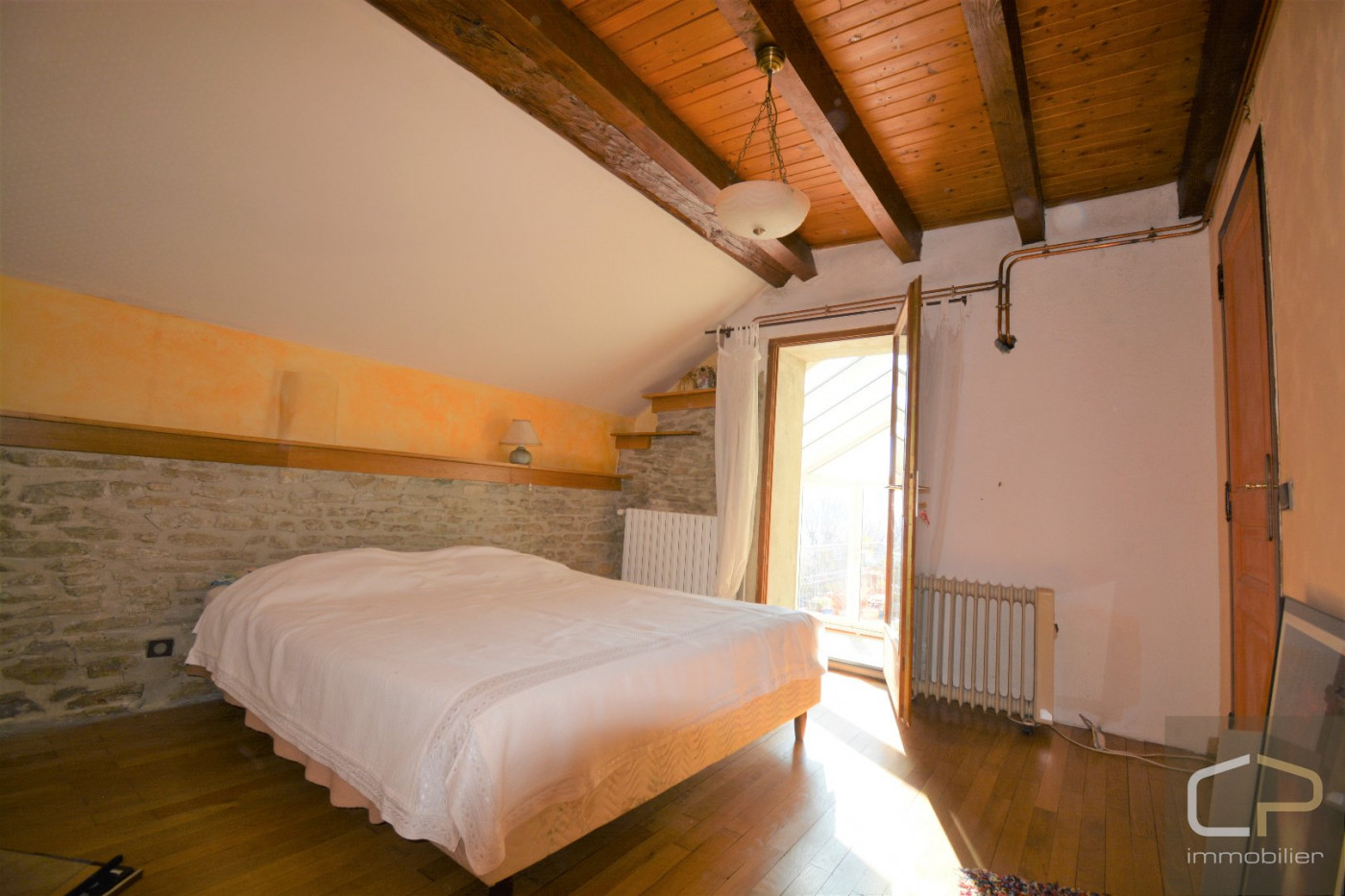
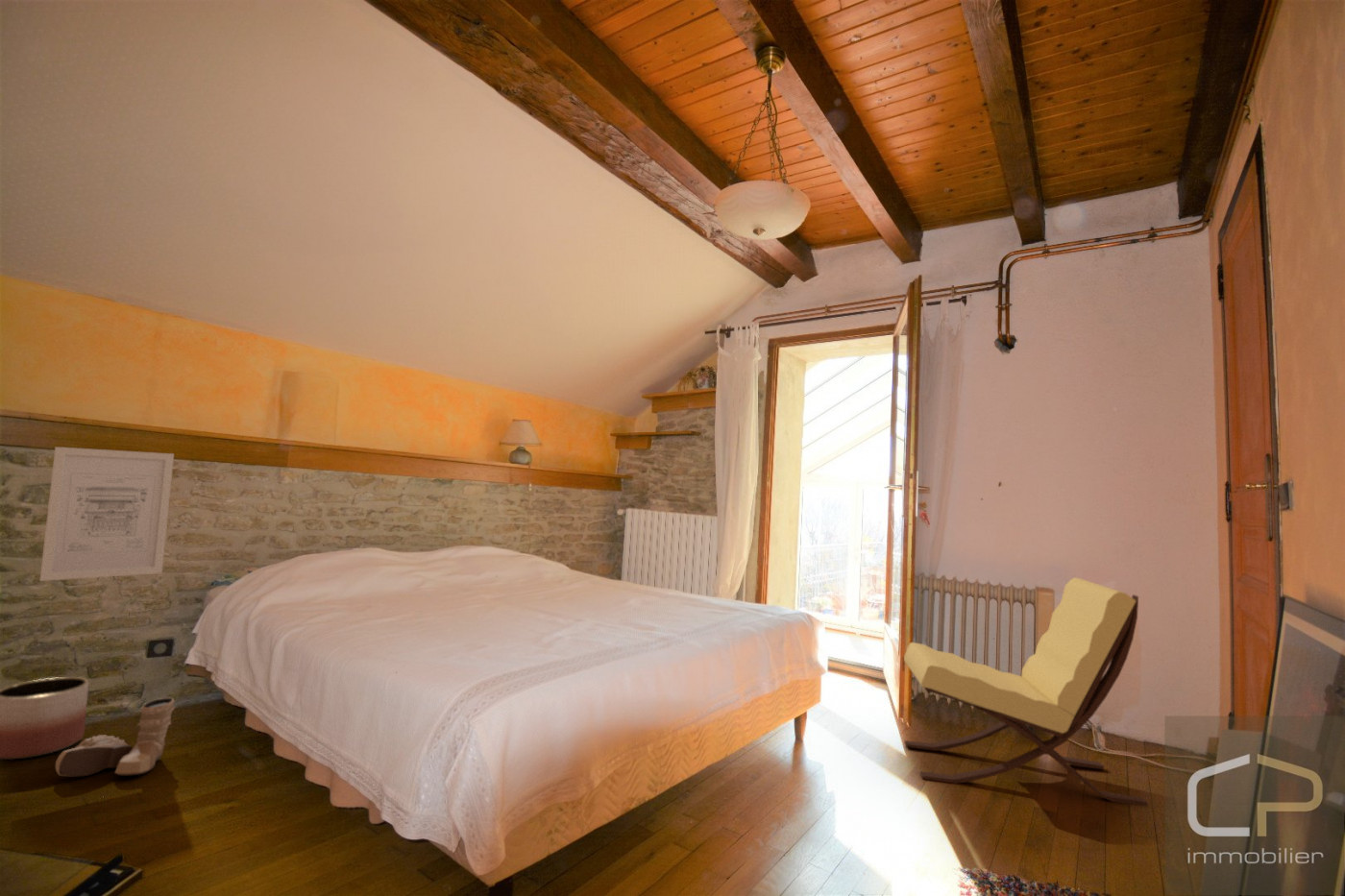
+ planter [0,676,90,761]
+ boots [55,697,177,777]
+ wall art [39,446,175,582]
+ lounge chair [903,576,1149,808]
